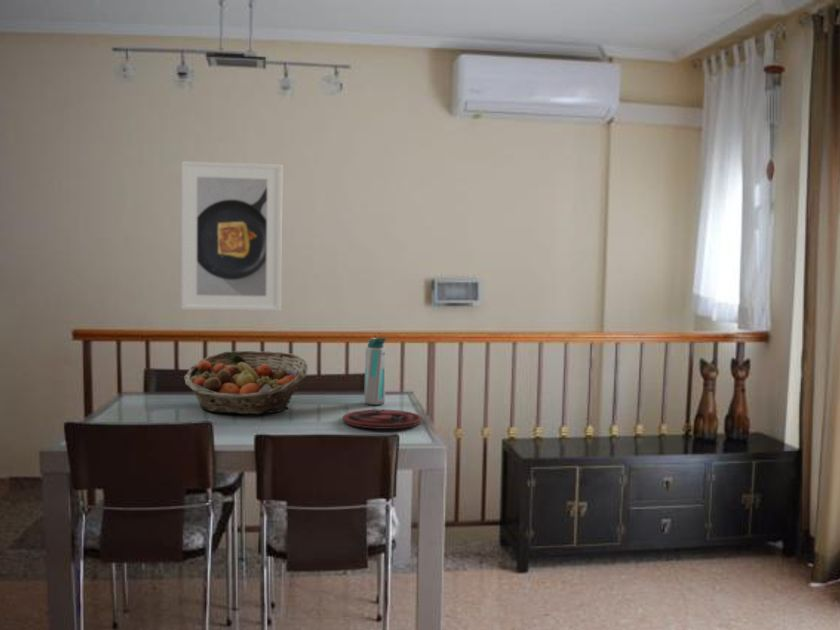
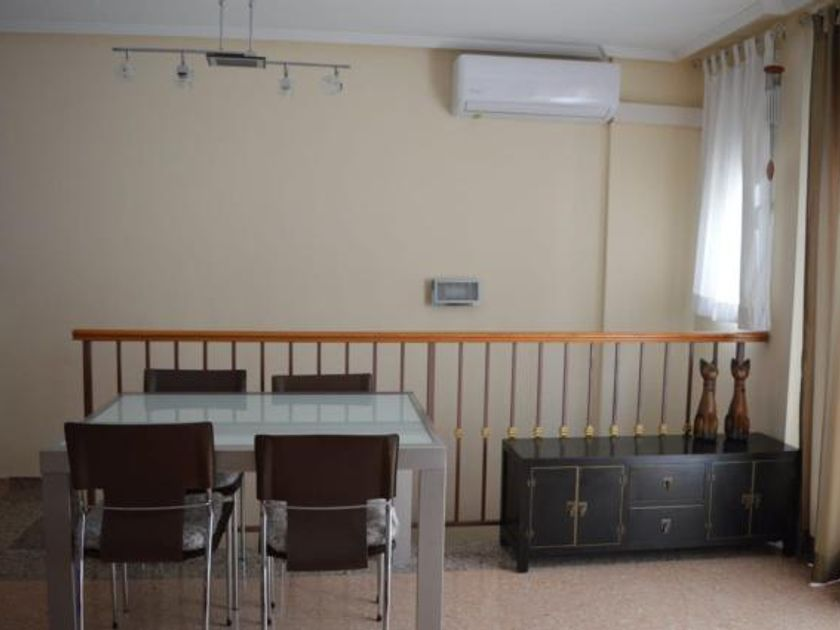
- fruit basket [183,350,309,415]
- water bottle [363,337,387,406]
- plate [342,409,423,430]
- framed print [180,160,283,312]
